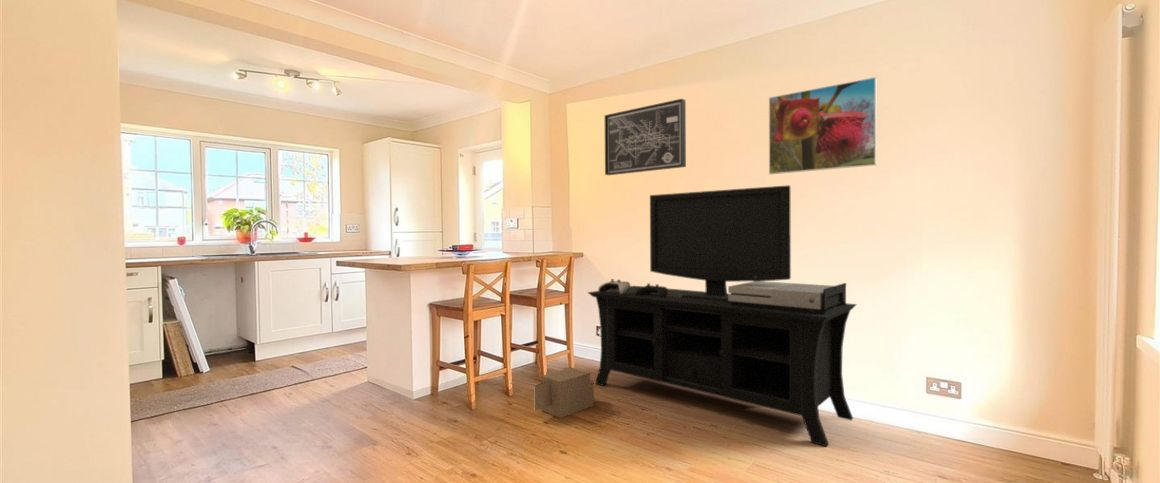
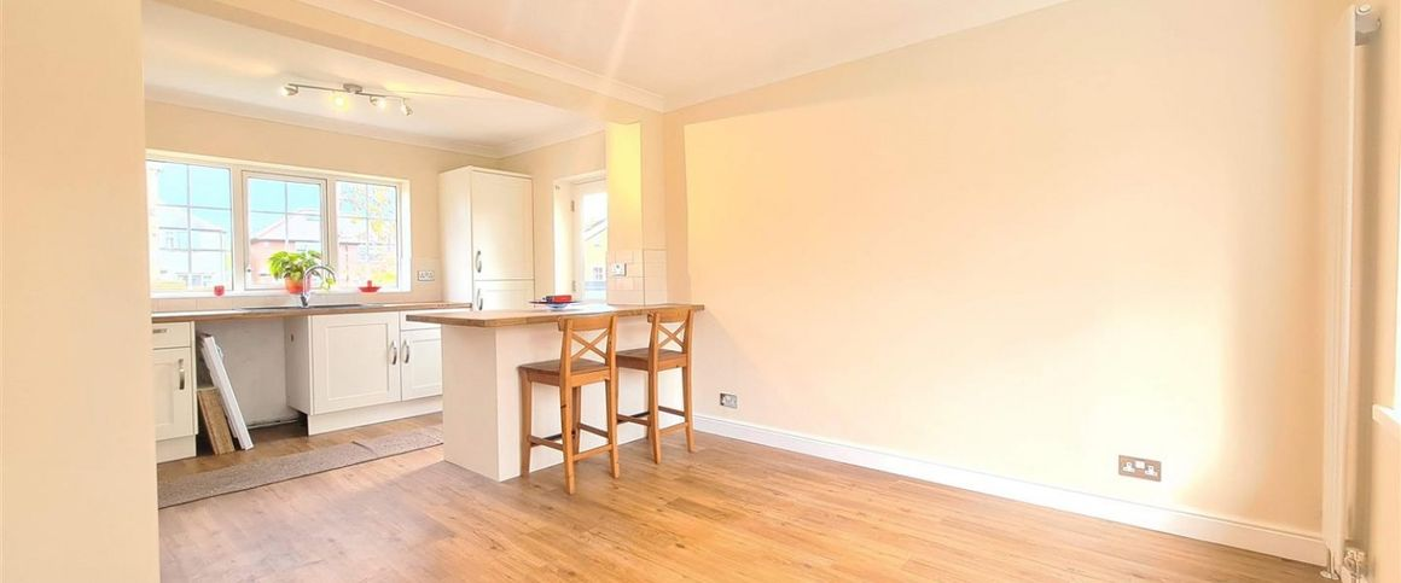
- media console [586,184,858,447]
- wall art [604,98,687,176]
- cardboard box [533,367,595,419]
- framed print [768,76,878,175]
